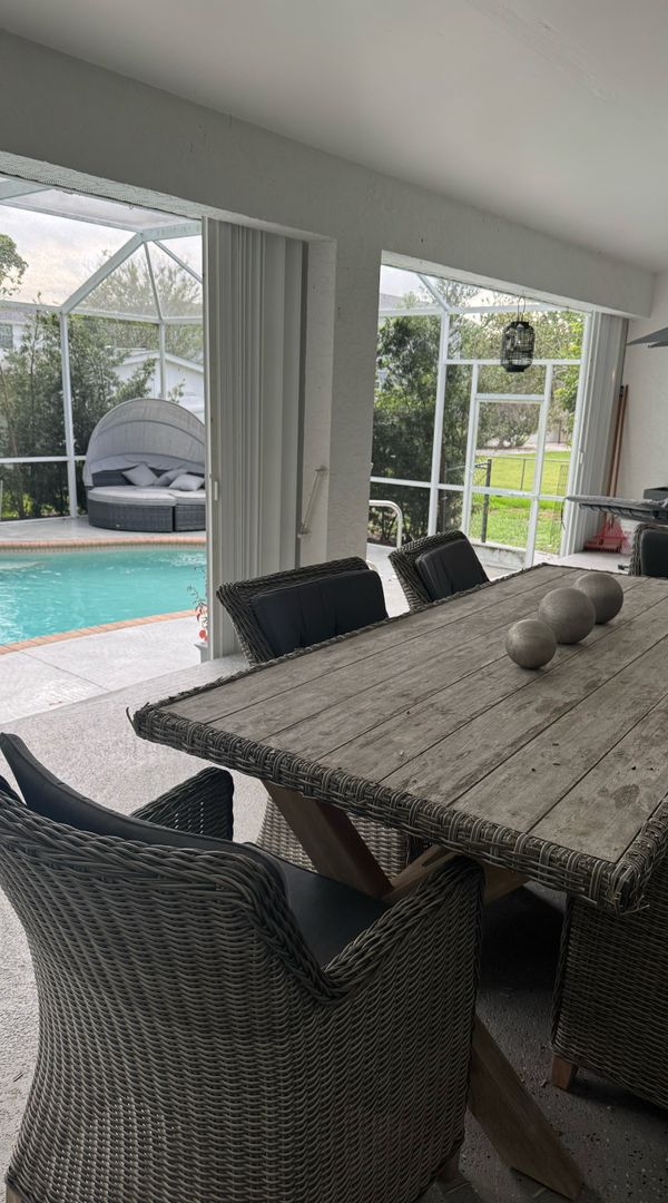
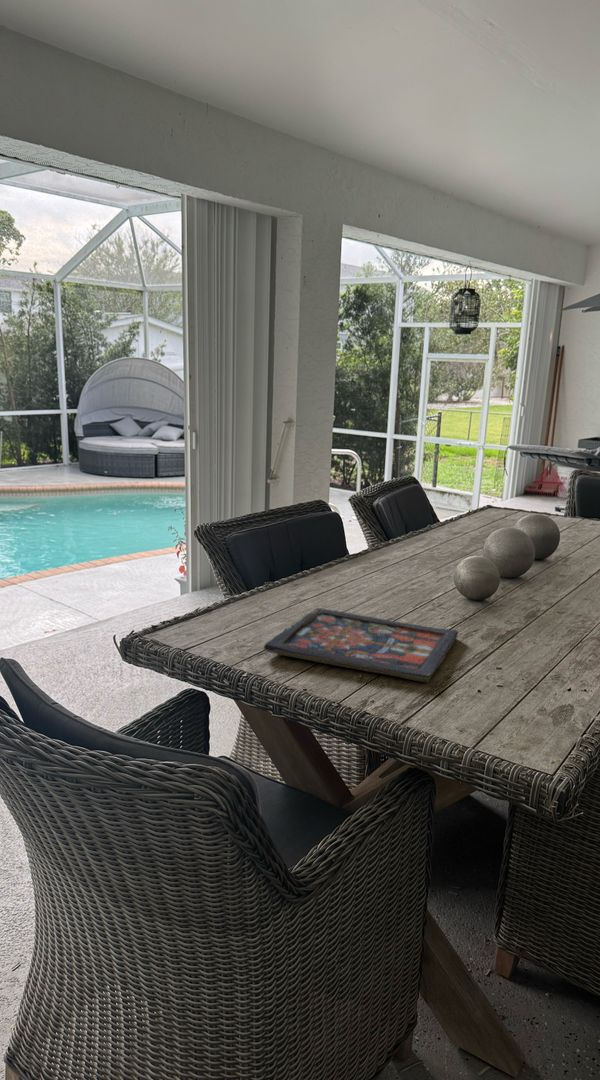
+ board game [263,607,459,683]
